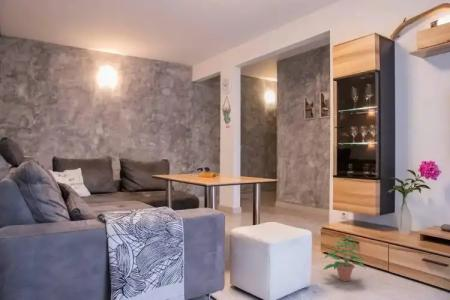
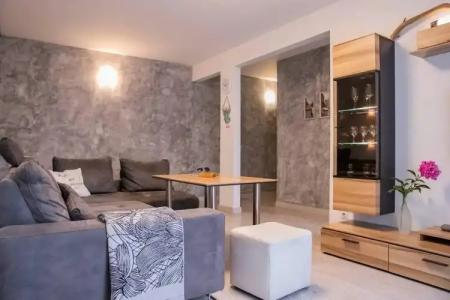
- potted plant [322,235,368,282]
